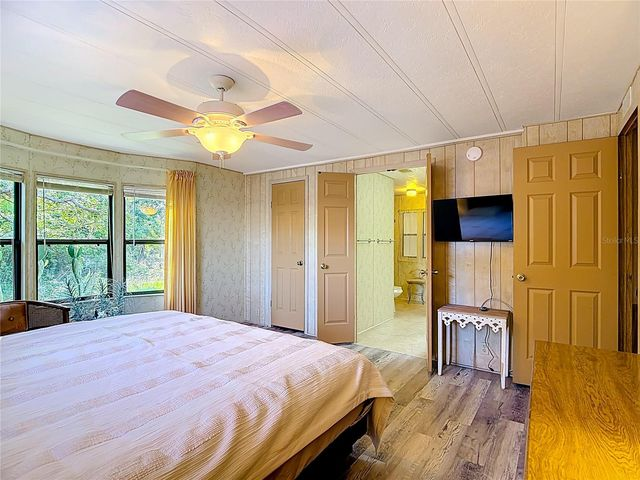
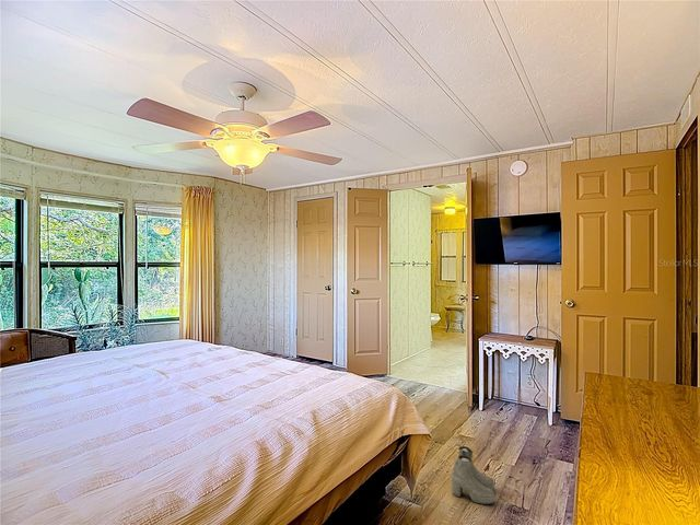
+ boots [451,445,495,505]
